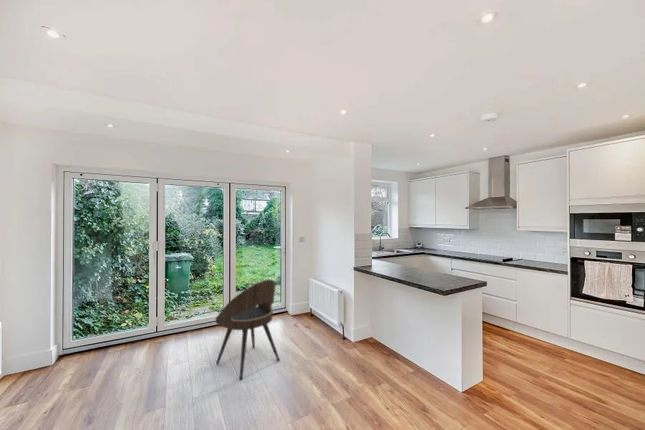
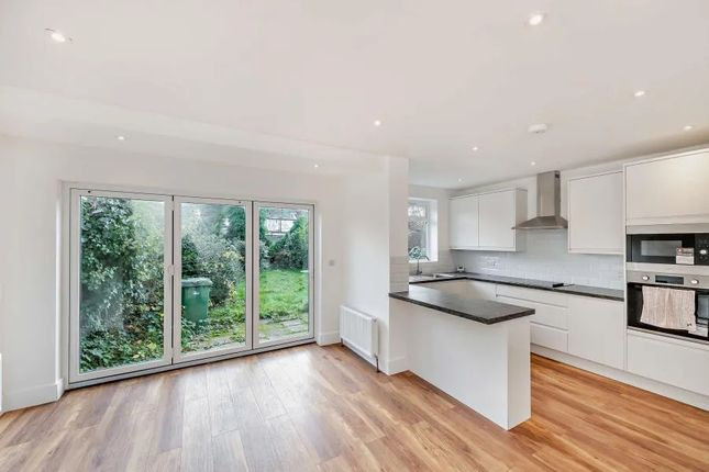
- dining chair [214,279,281,381]
